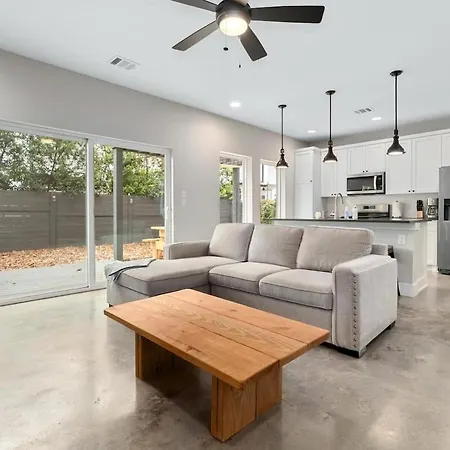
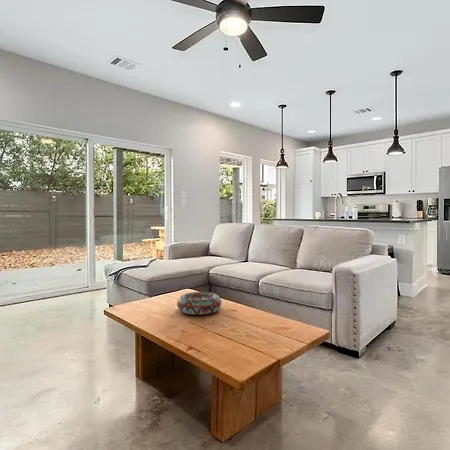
+ decorative bowl [176,291,222,316]
